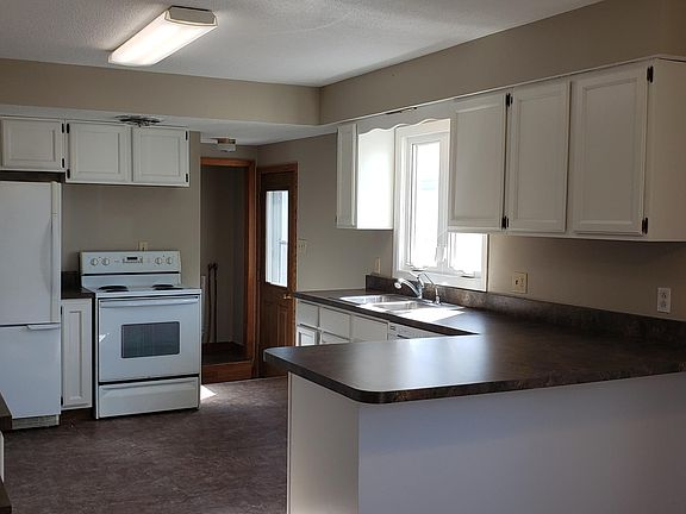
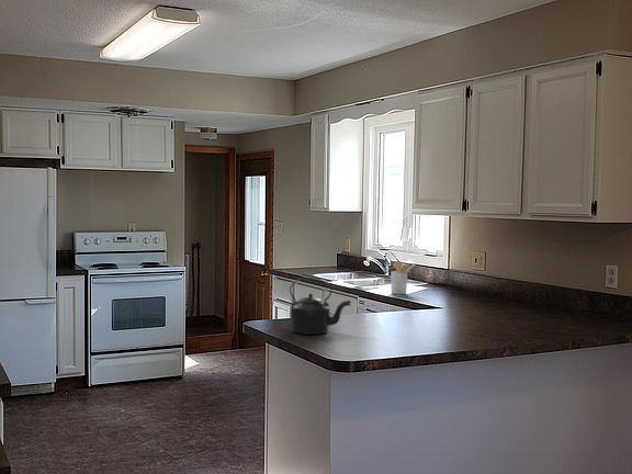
+ utensil holder [390,260,417,295]
+ kettle [289,276,352,336]
